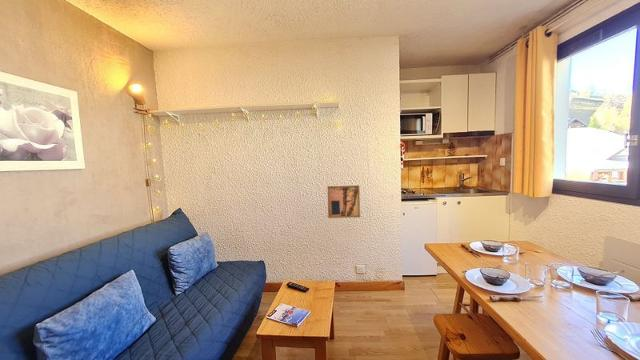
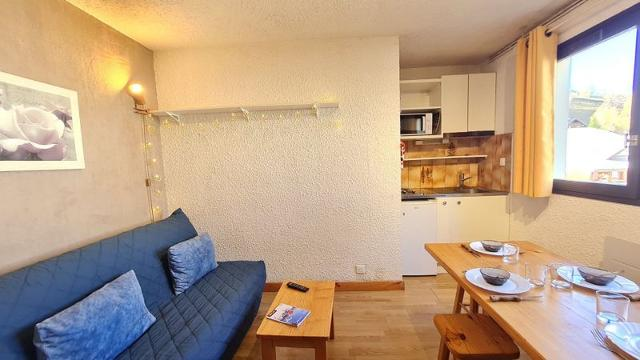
- wall art [326,184,361,219]
